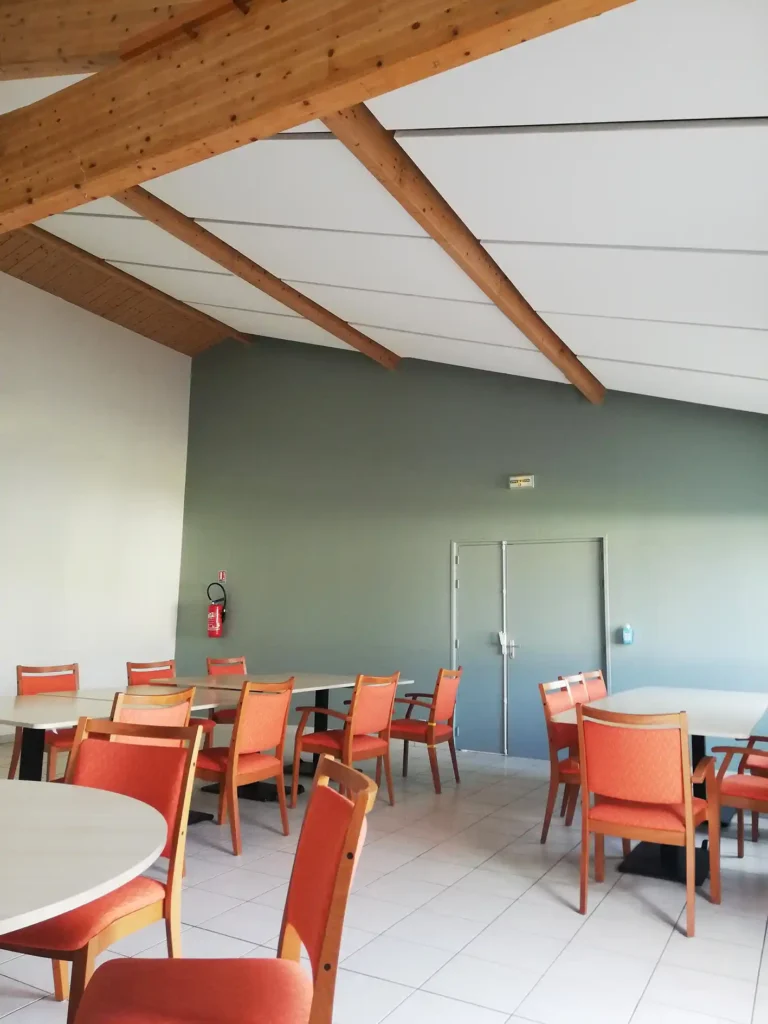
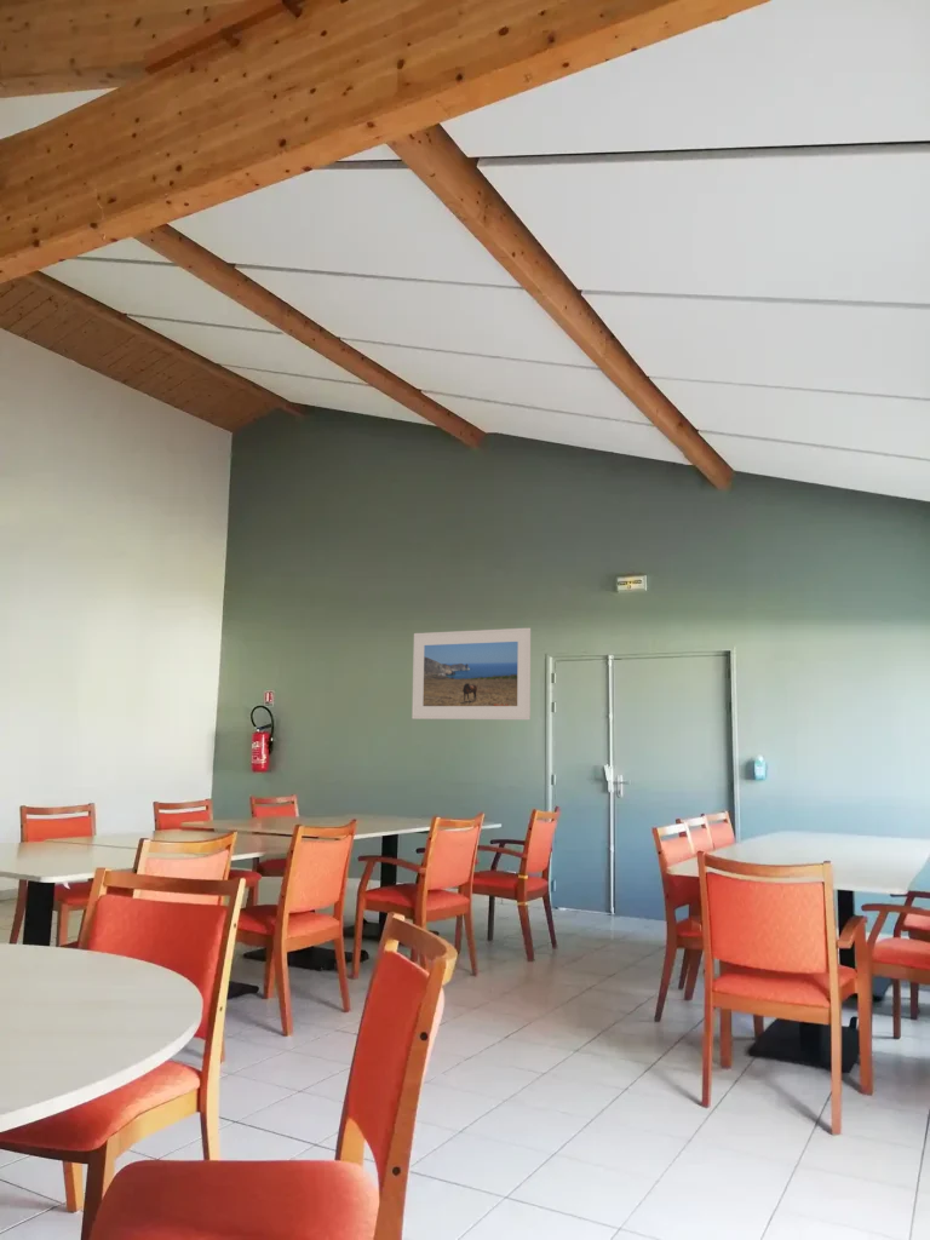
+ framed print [411,627,532,721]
